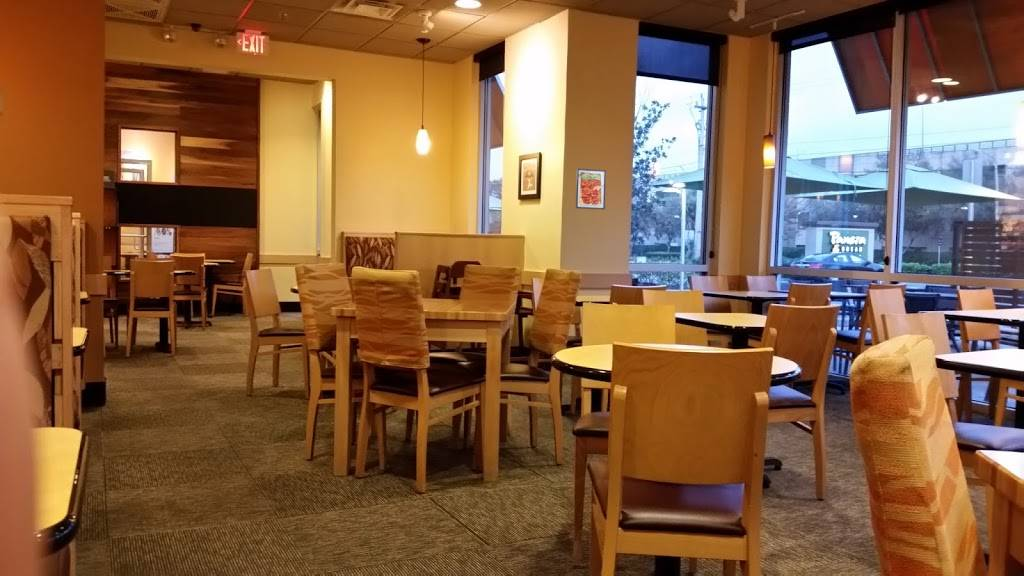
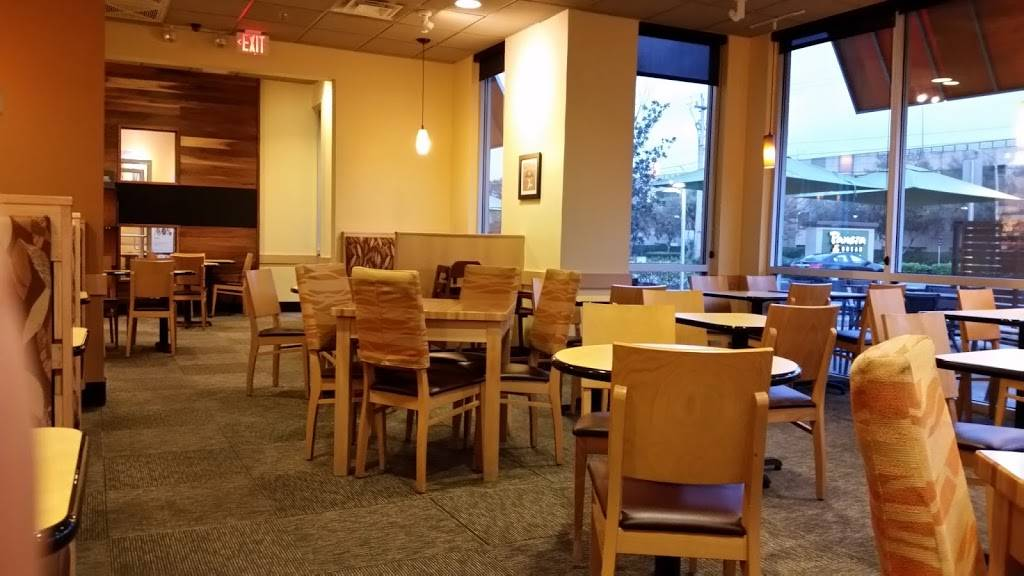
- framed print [575,168,607,210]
